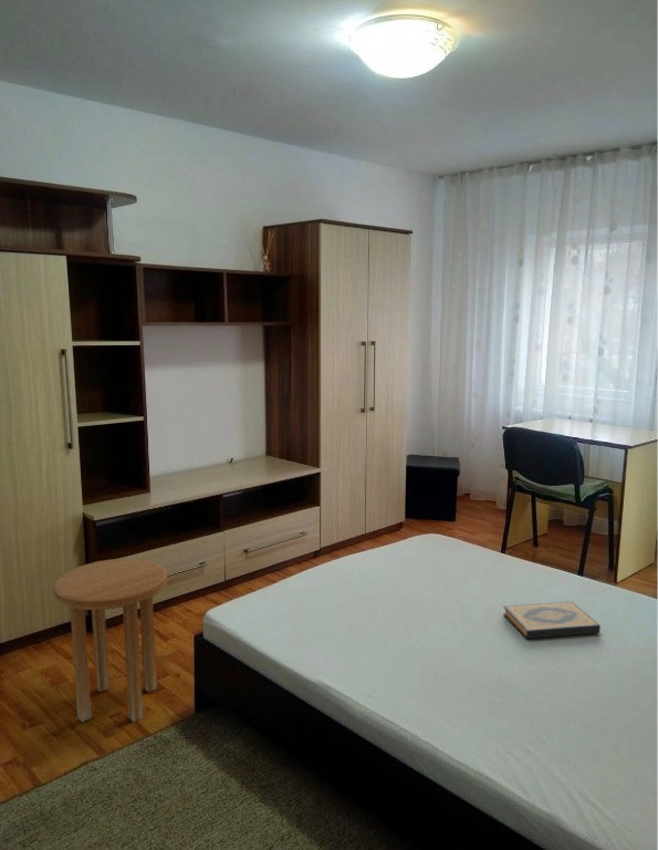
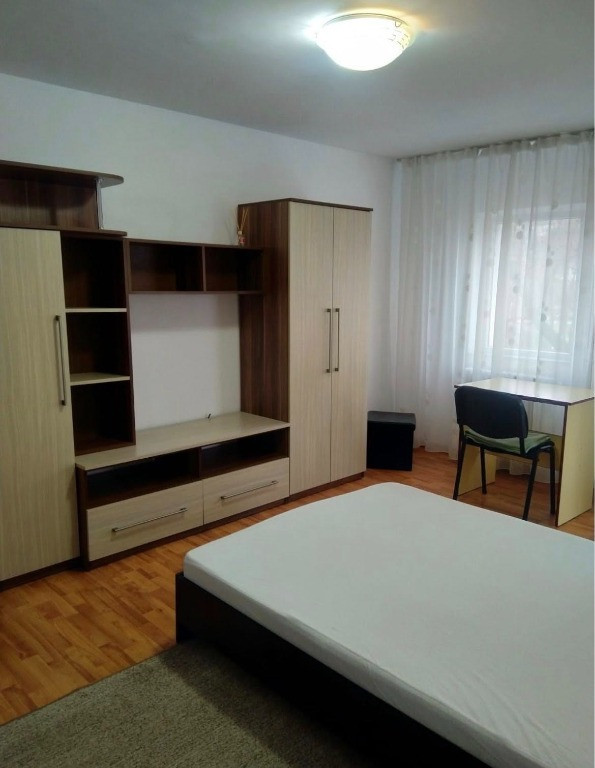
- hardback book [502,600,602,640]
- side table [52,558,168,724]
